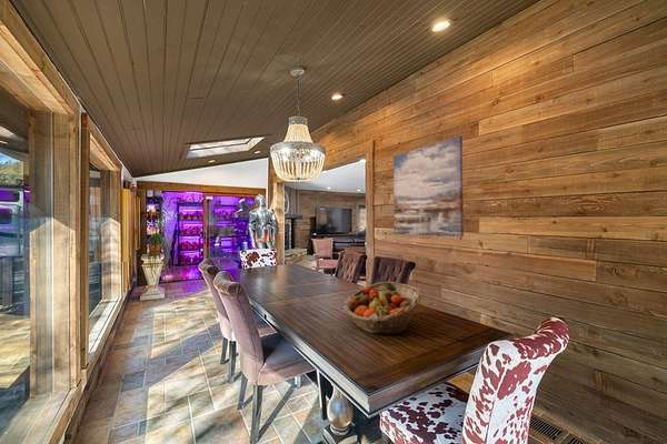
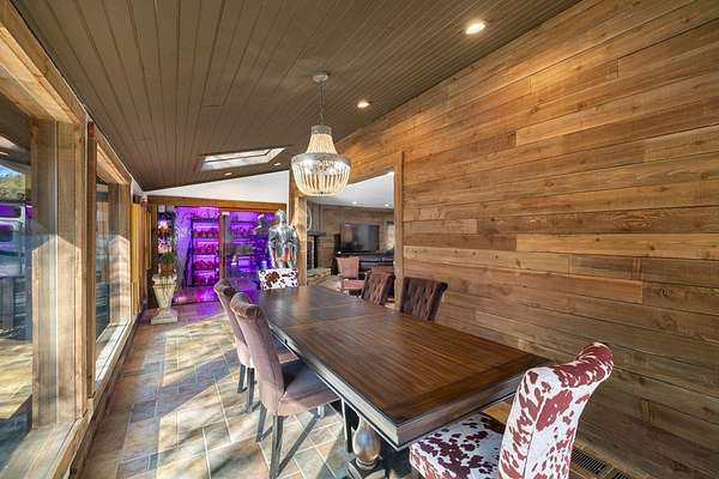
- fruit basket [344,281,424,335]
- wall art [392,135,465,238]
